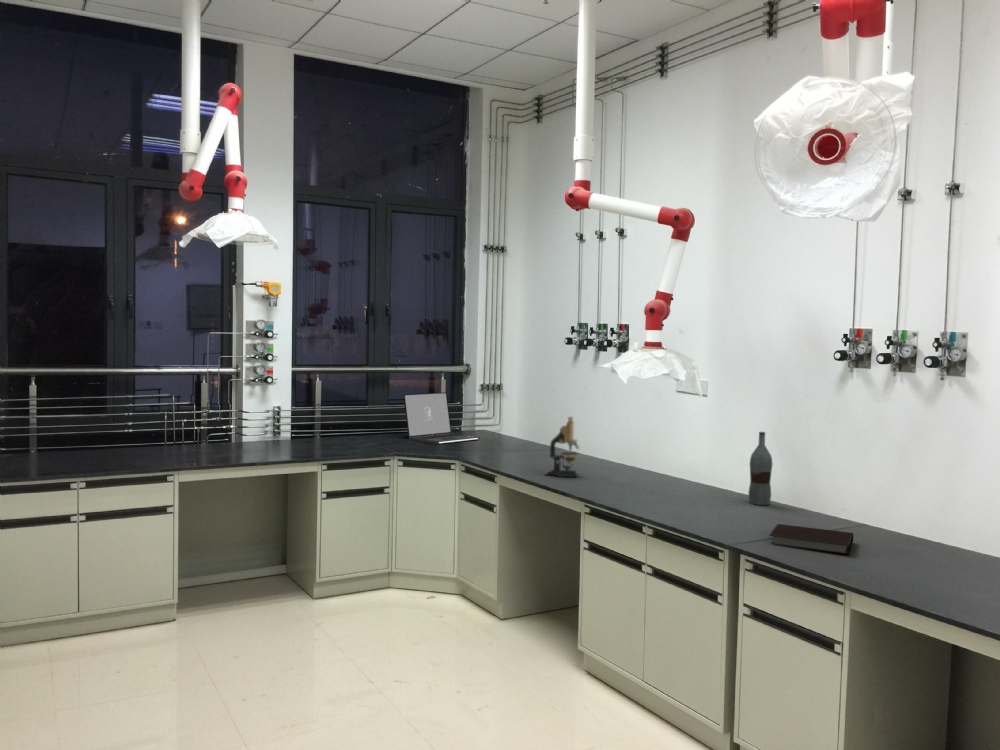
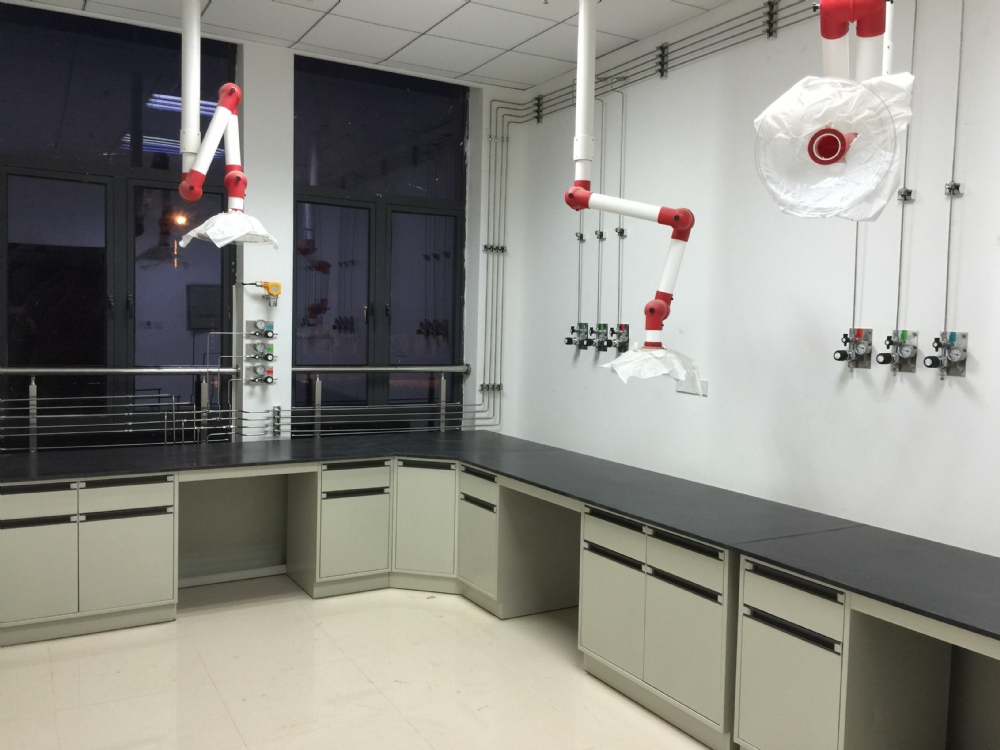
- microscope [543,416,582,478]
- bottle [747,431,773,506]
- notebook [768,523,854,556]
- laptop [403,391,481,445]
